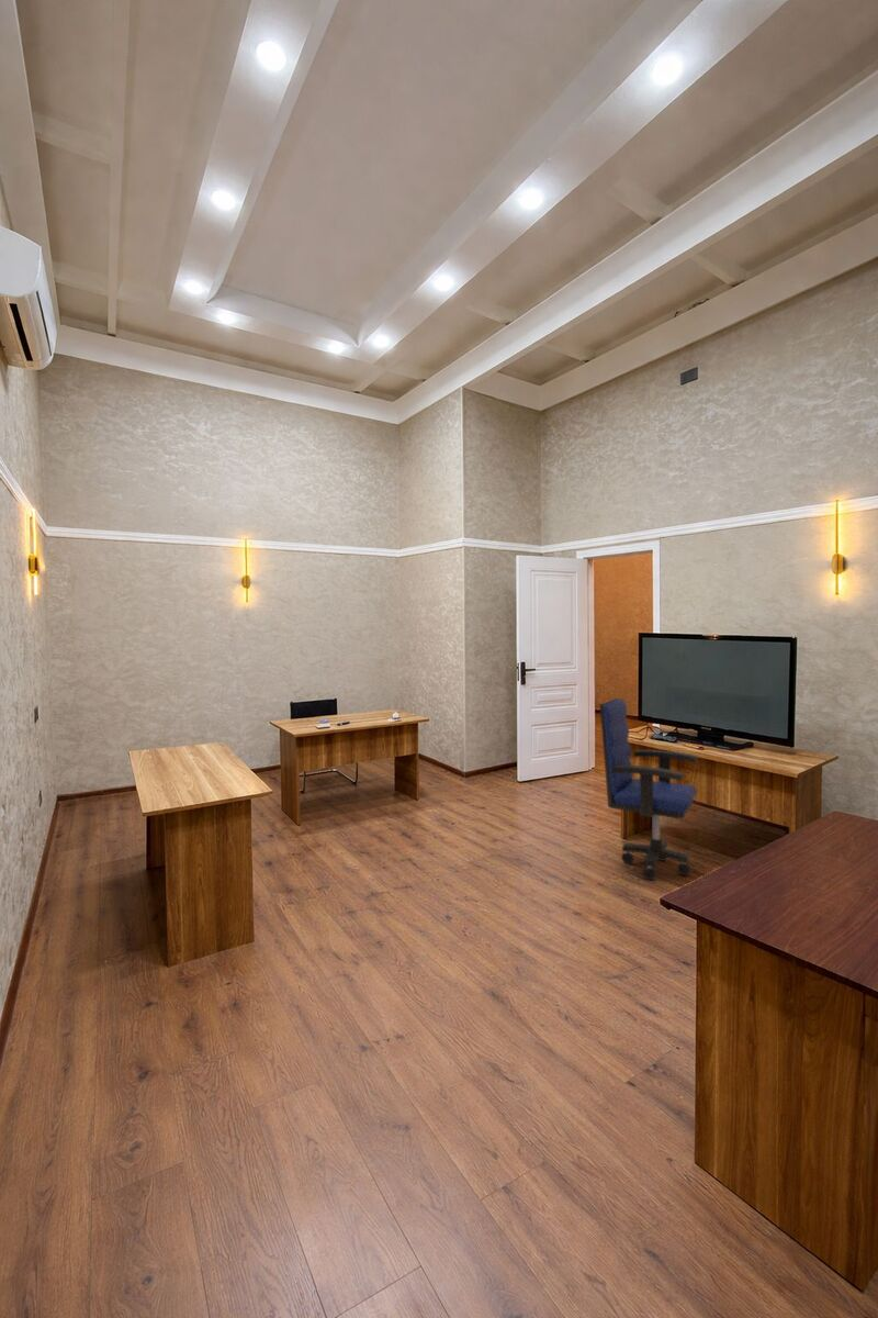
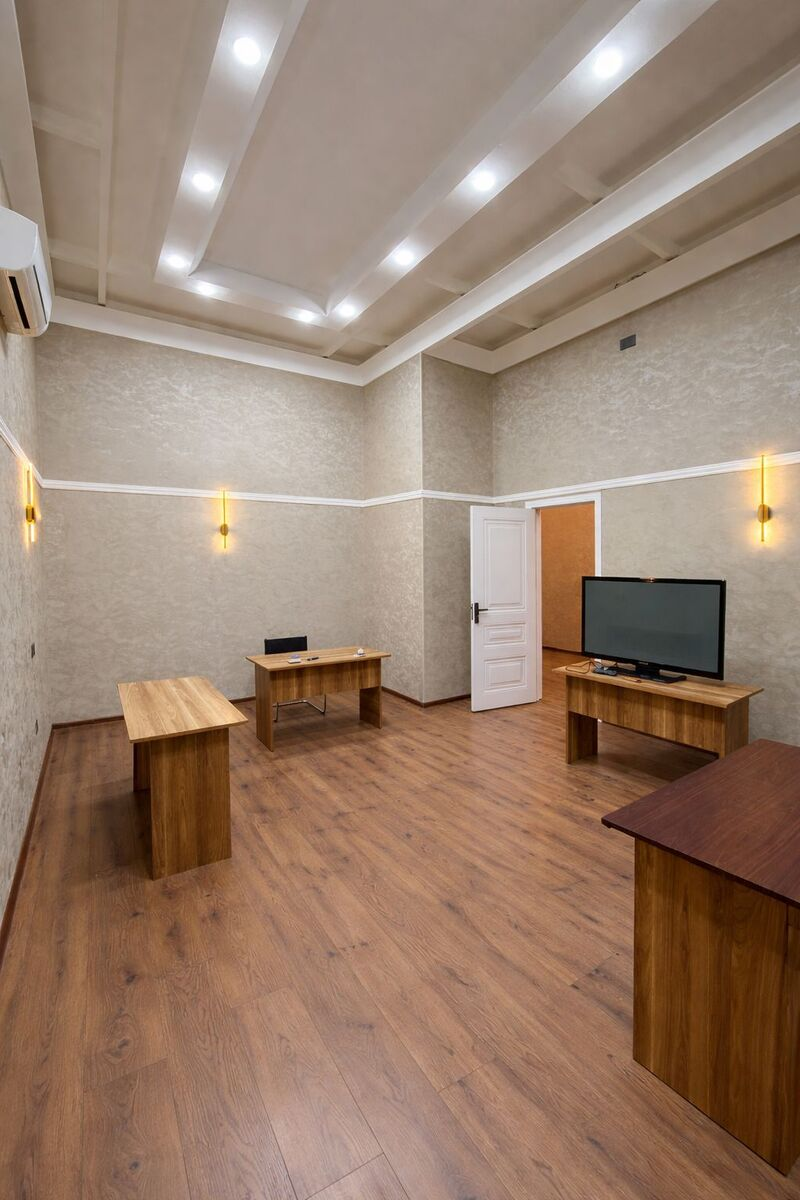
- office chair [599,697,698,881]
